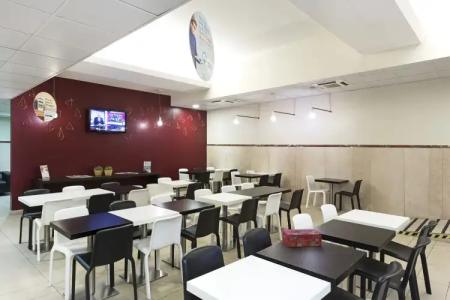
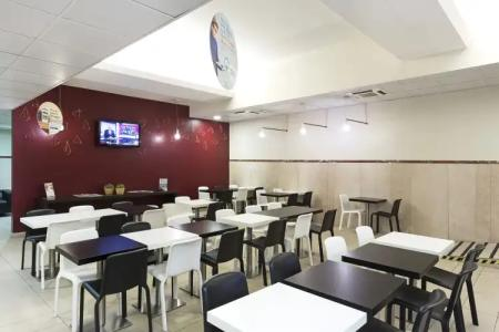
- tissue box [281,228,323,248]
